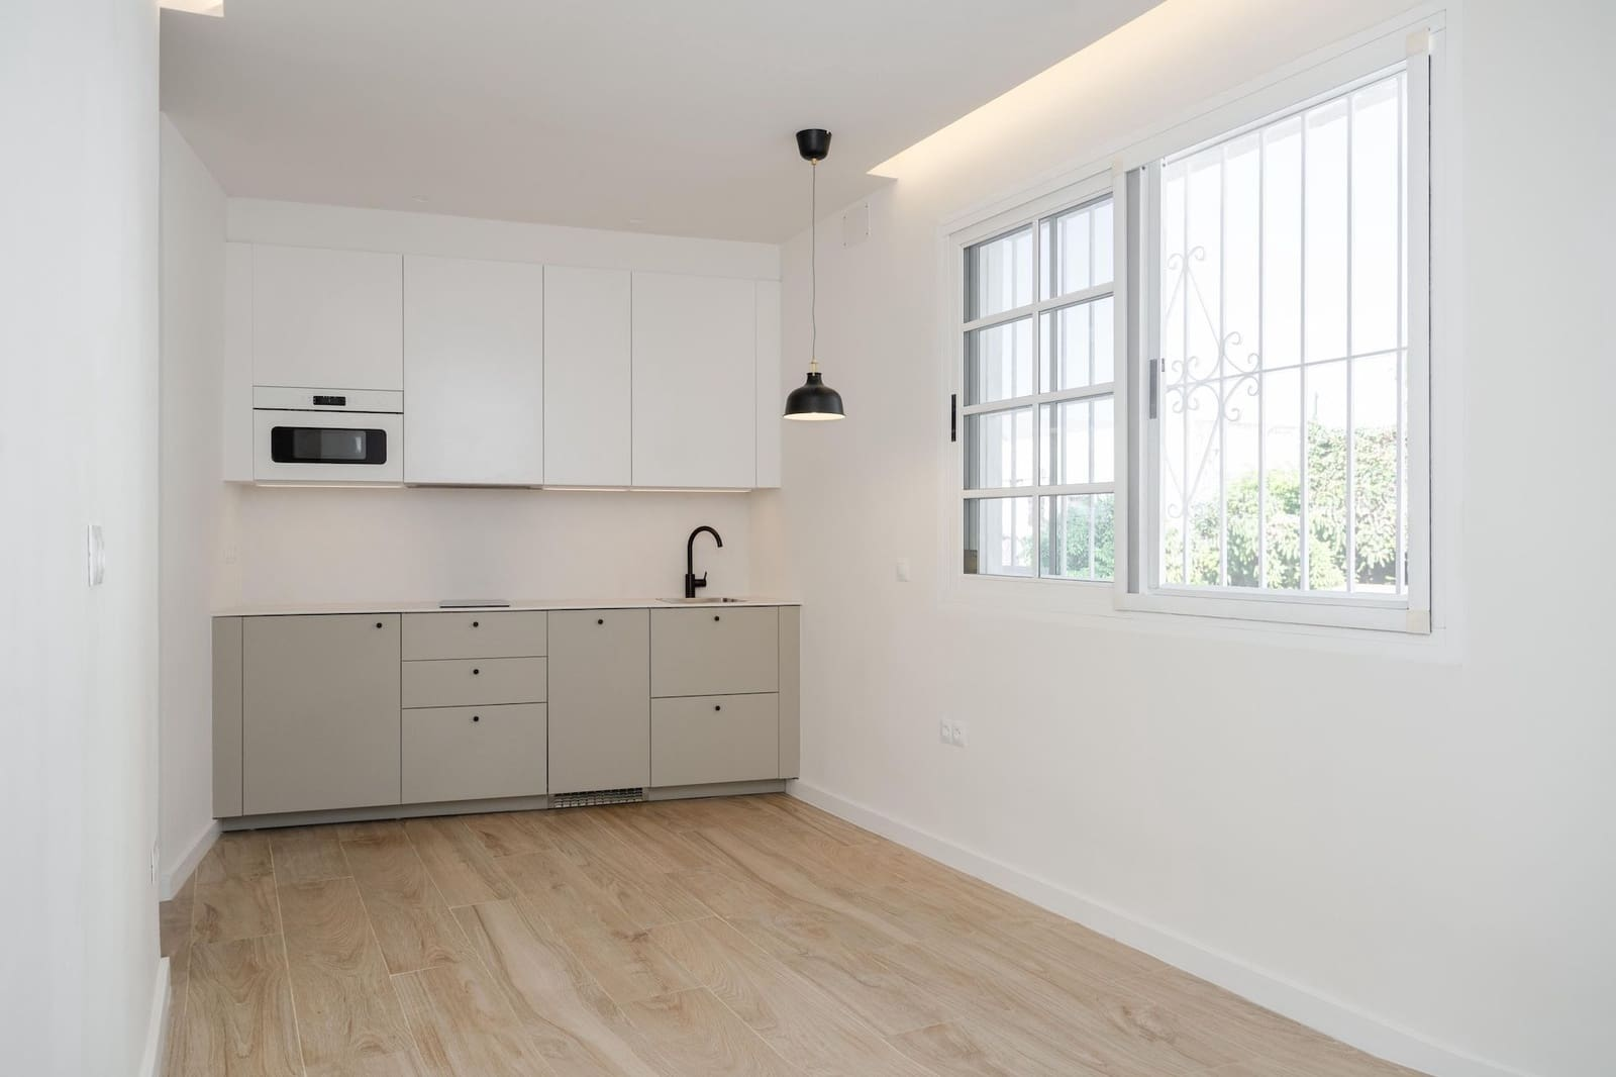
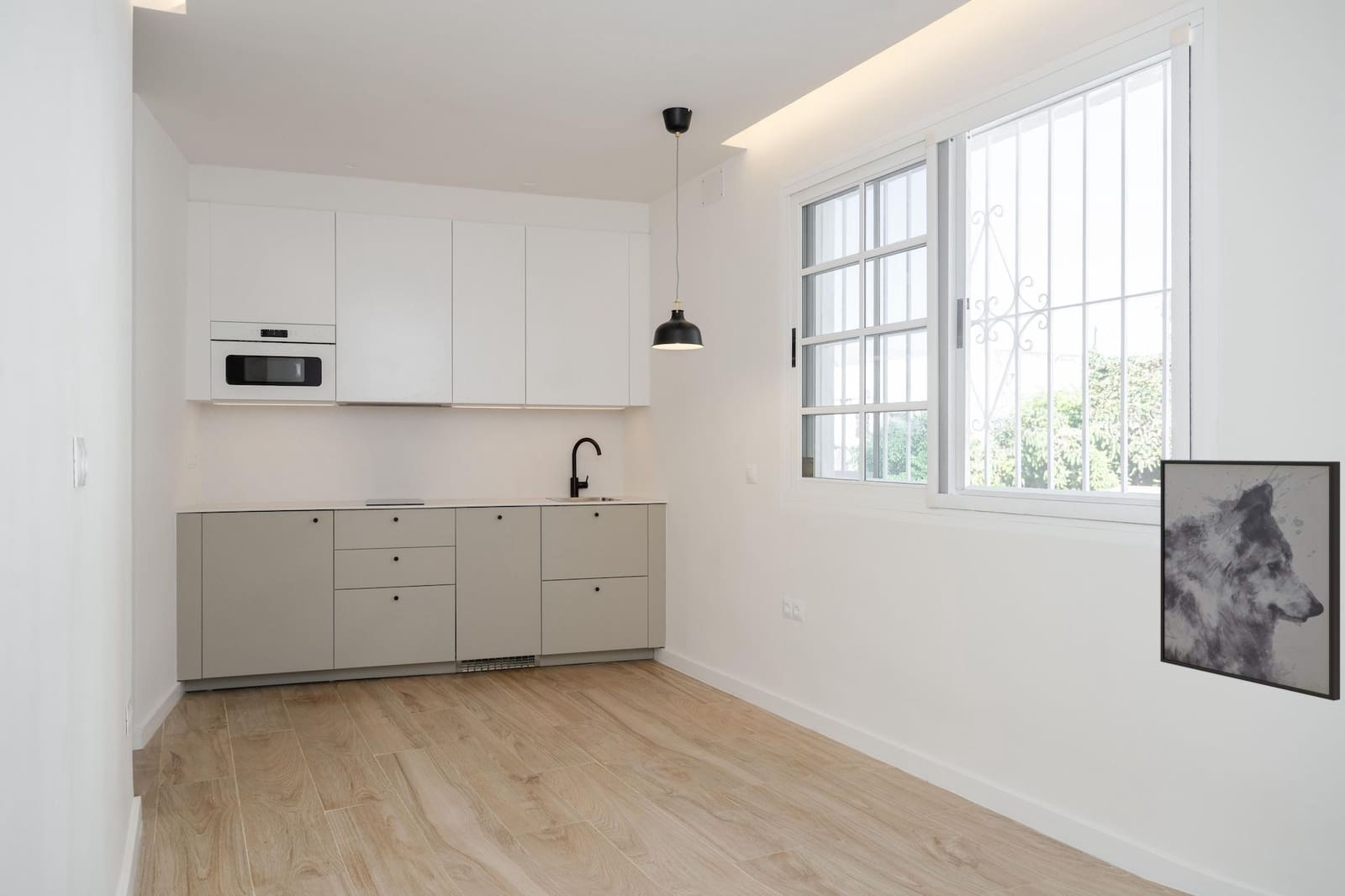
+ wall art [1159,459,1341,702]
